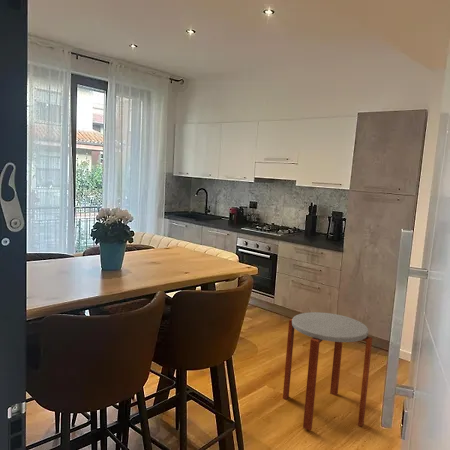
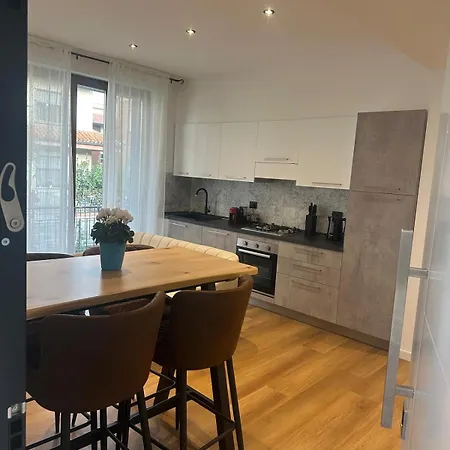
- side table [282,311,373,431]
